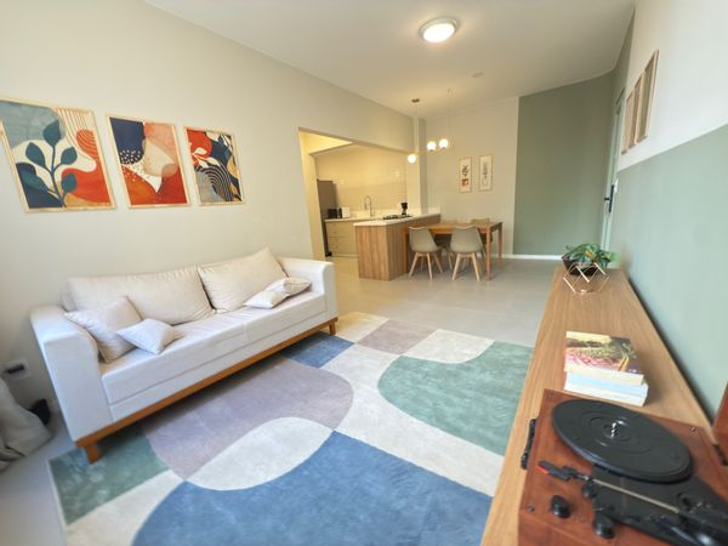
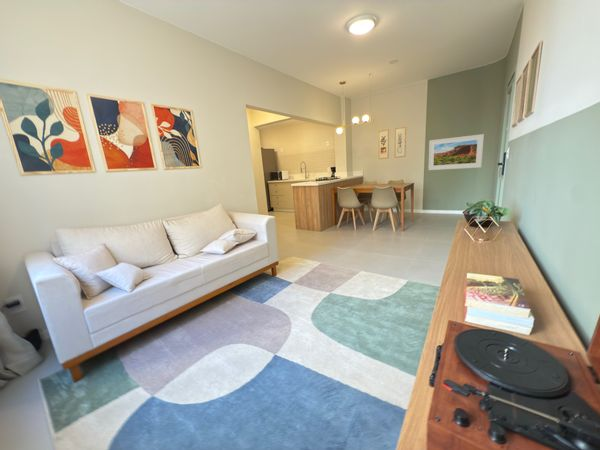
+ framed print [427,133,485,171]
